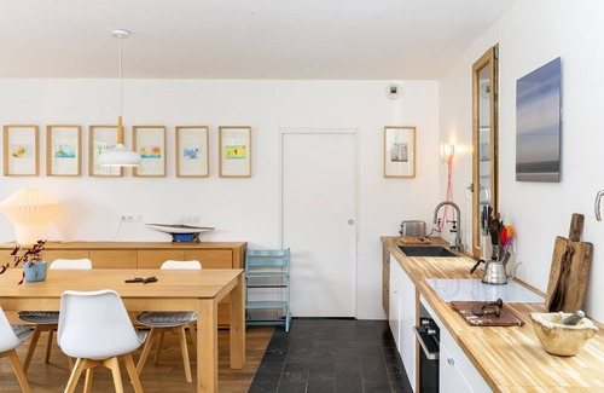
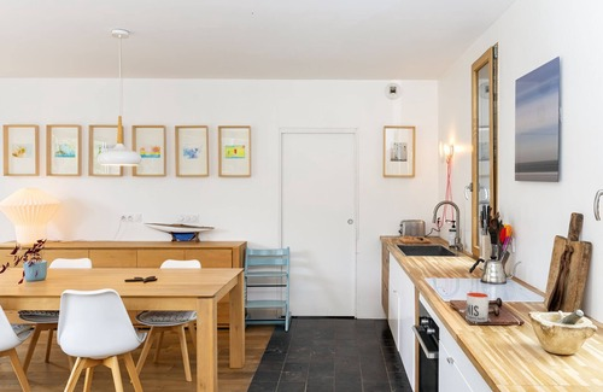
+ mug [466,292,490,323]
